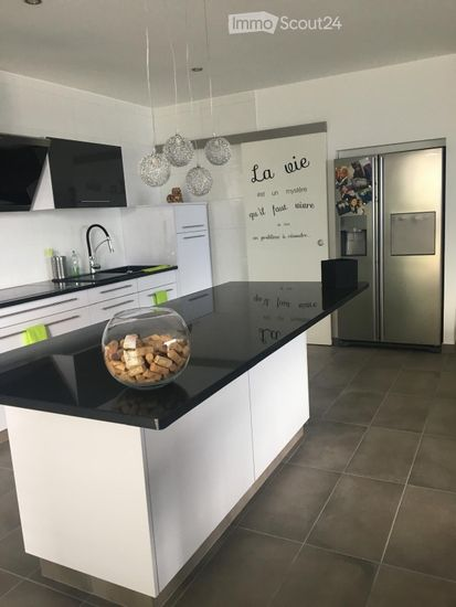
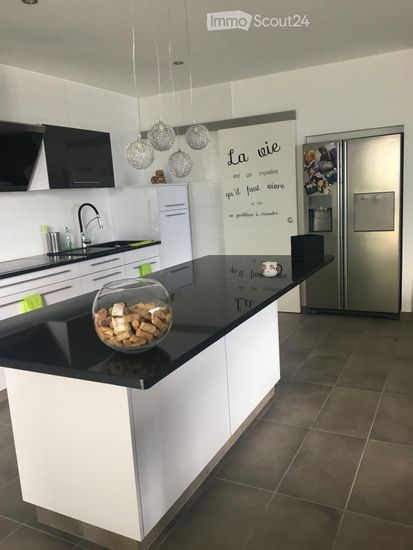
+ mug [261,260,284,278]
